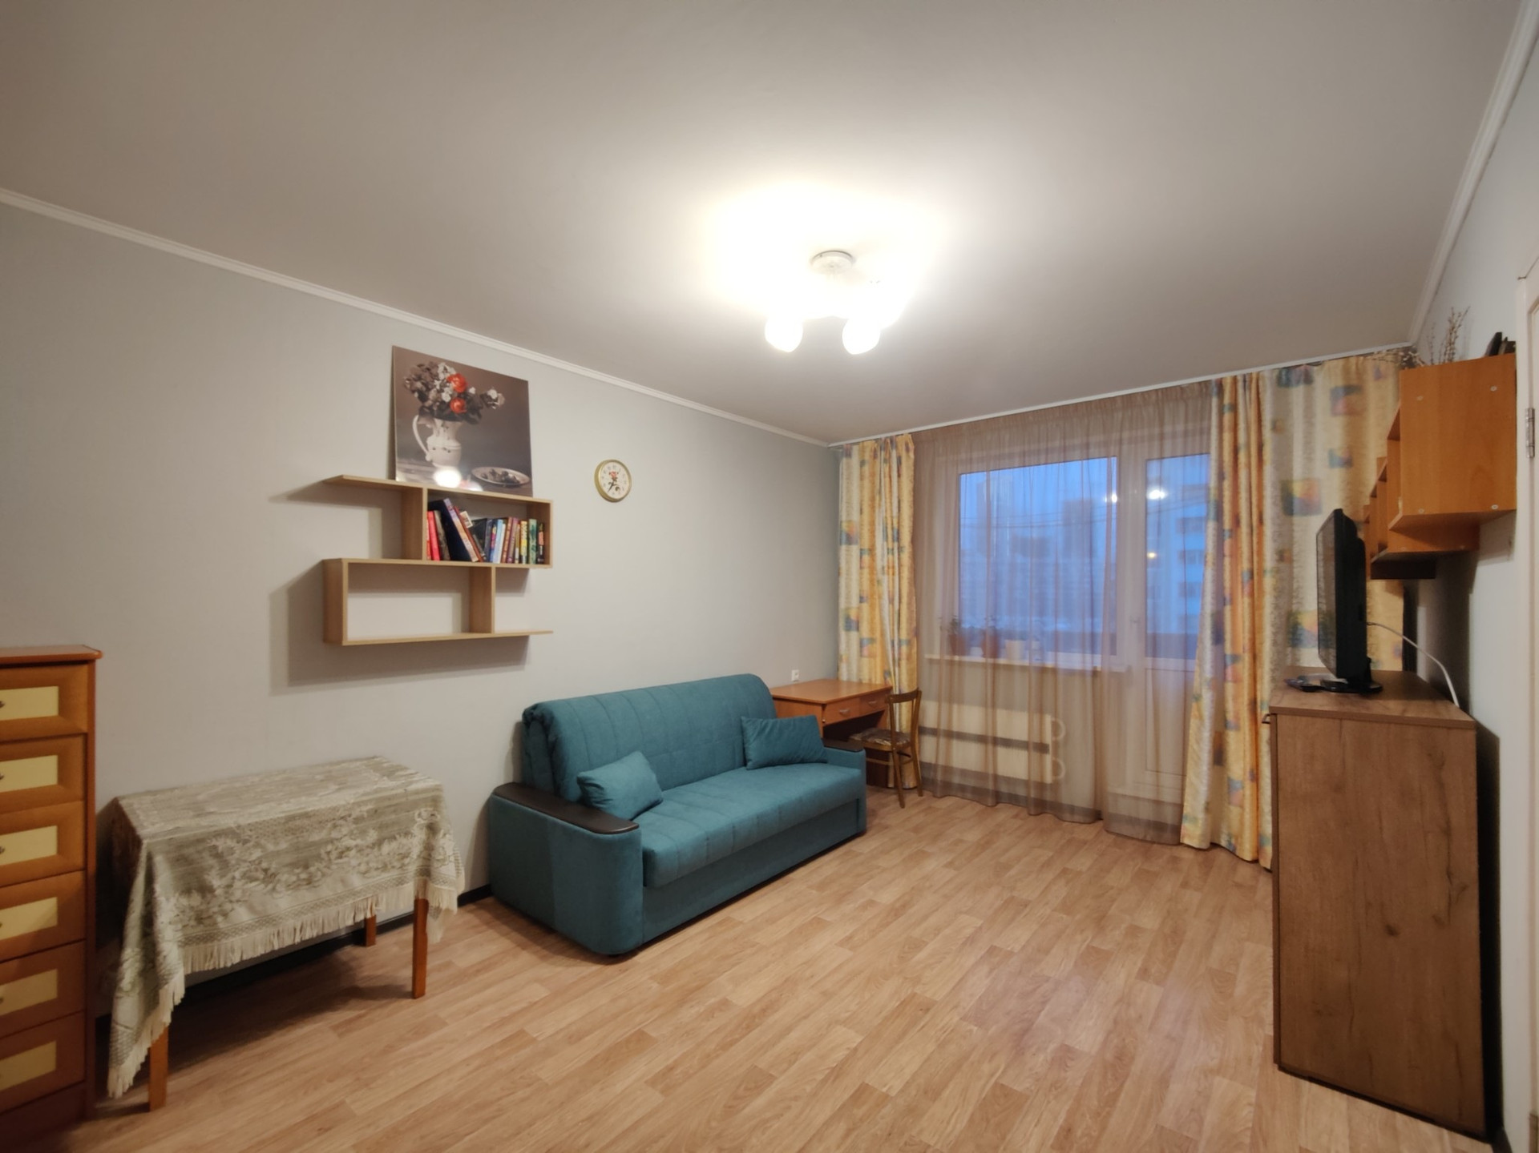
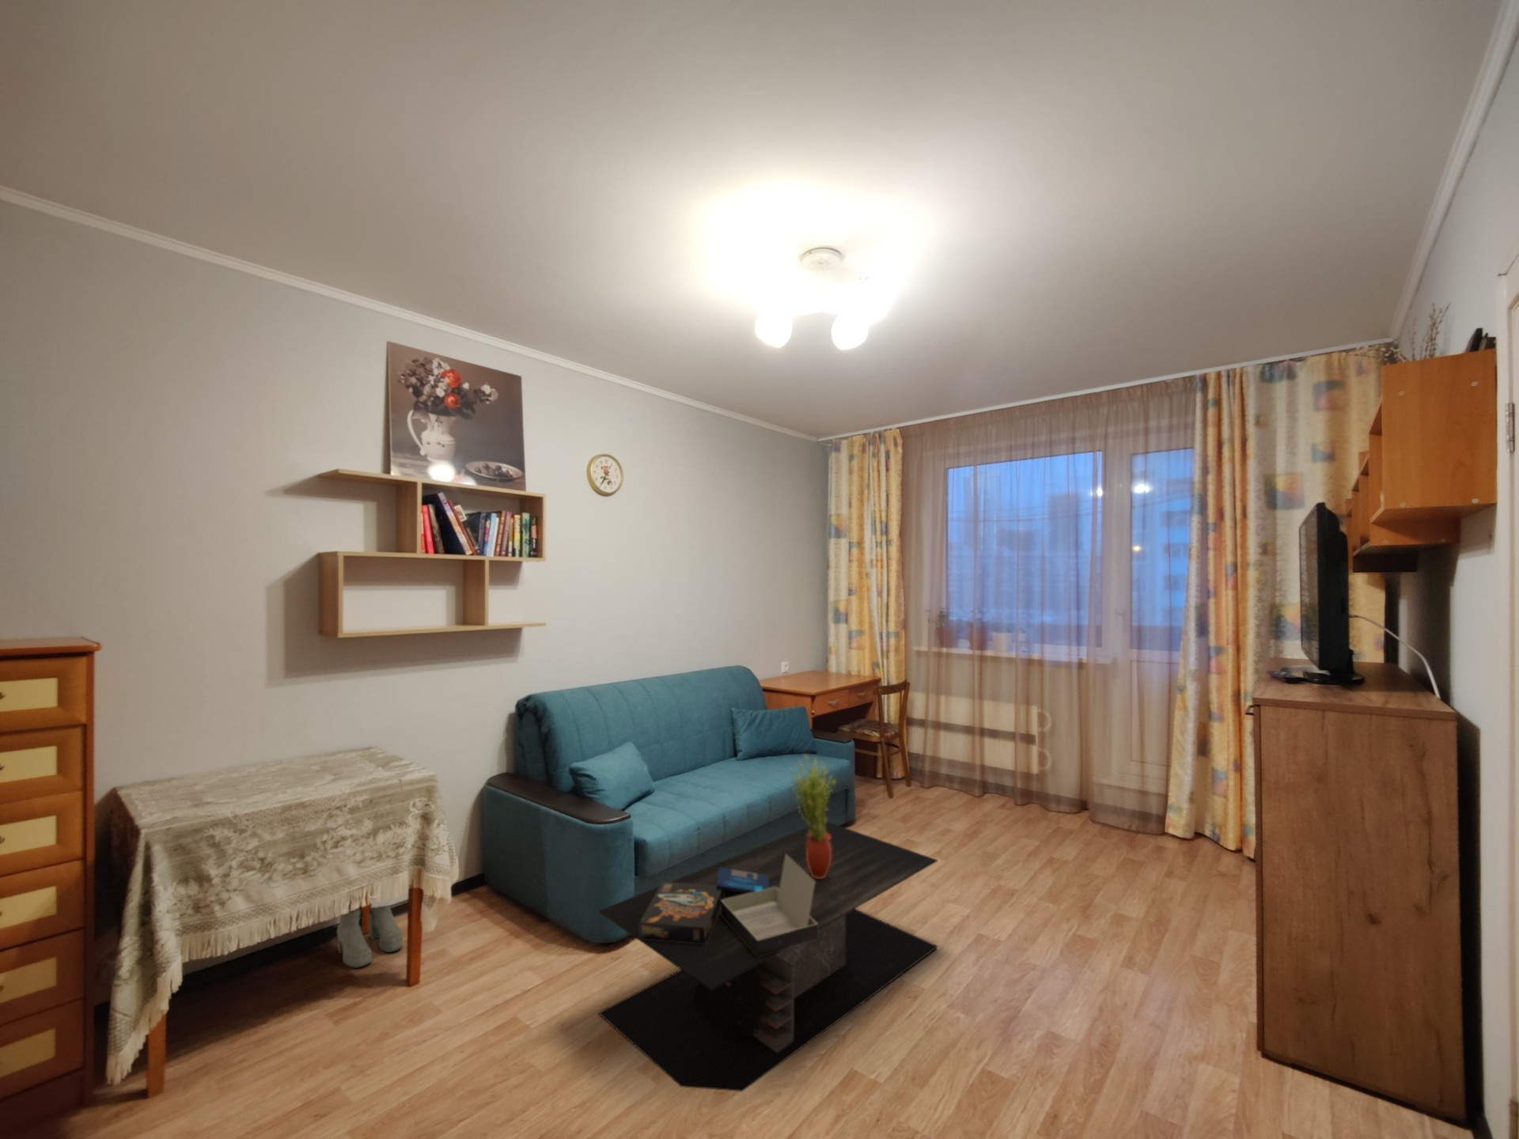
+ boots [336,904,403,969]
+ board game [639,855,817,956]
+ coffee table [597,821,938,1092]
+ potted plant [788,754,837,878]
